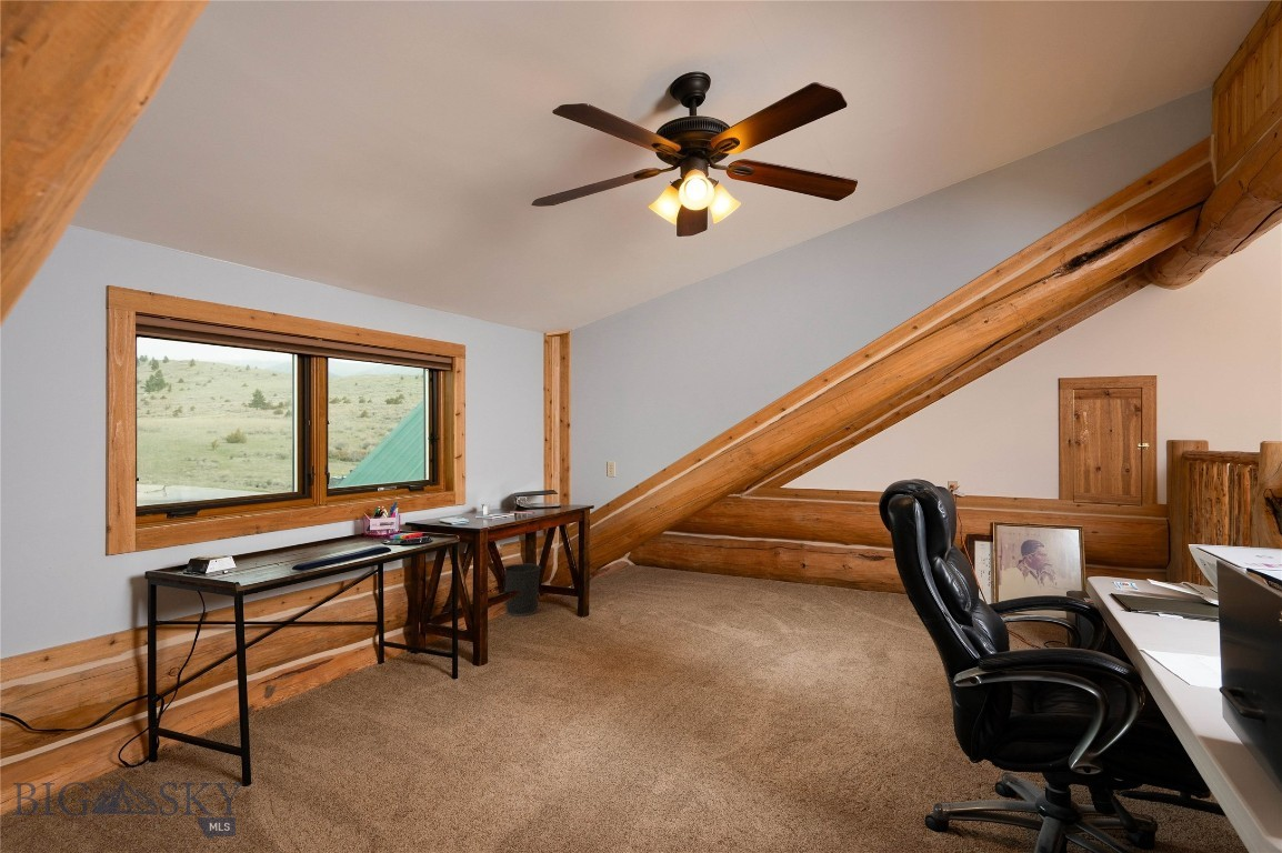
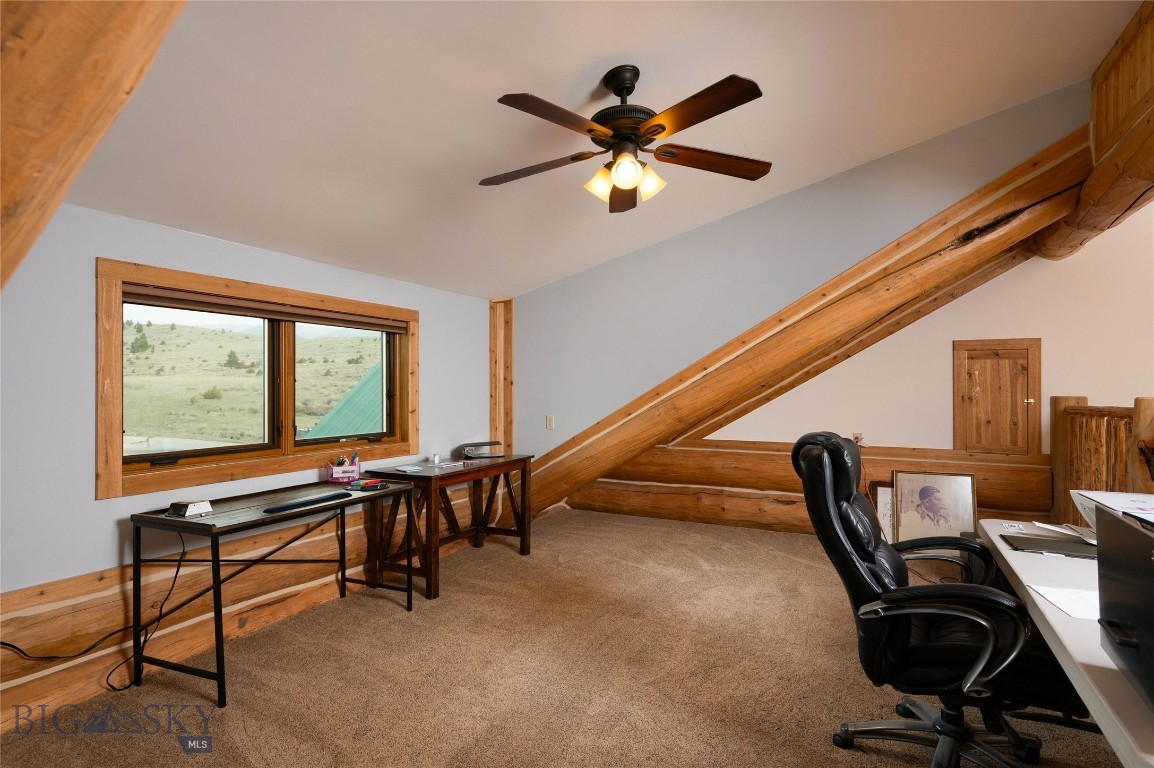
- wastebasket [503,562,542,618]
